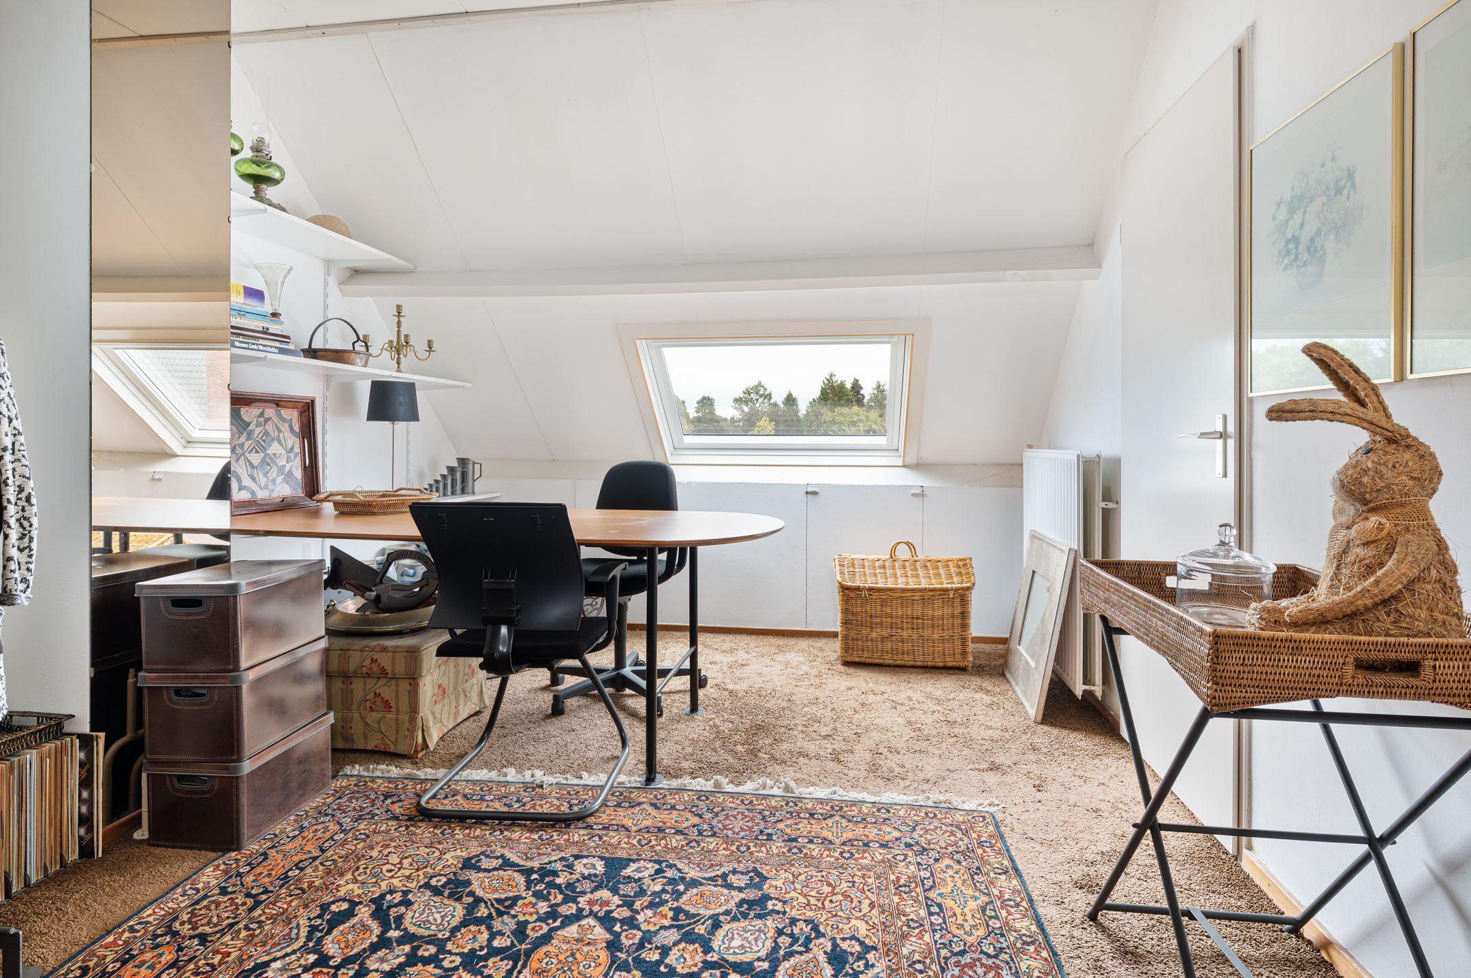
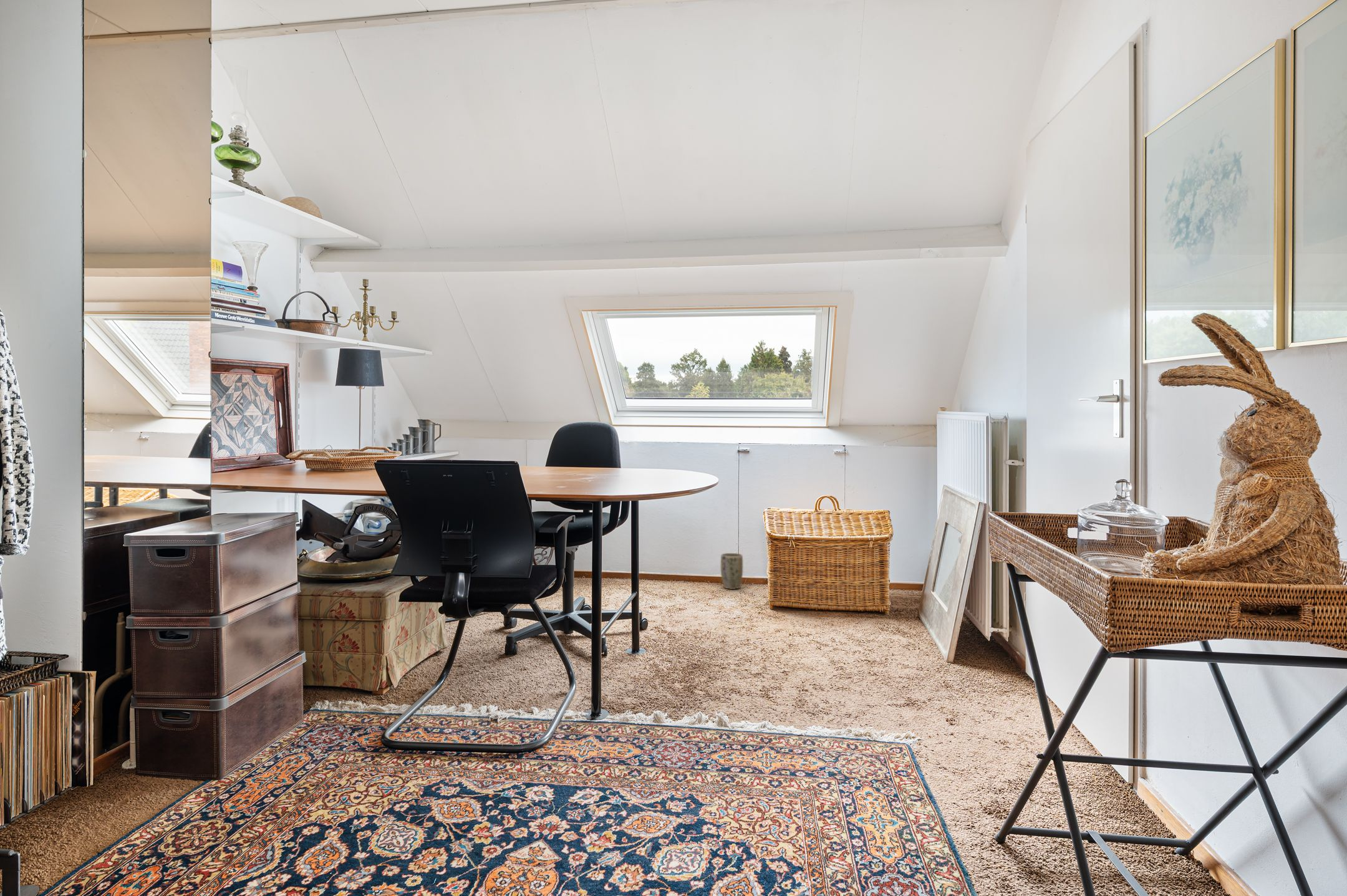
+ plant pot [720,552,743,590]
